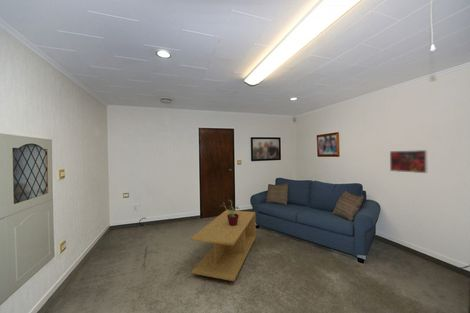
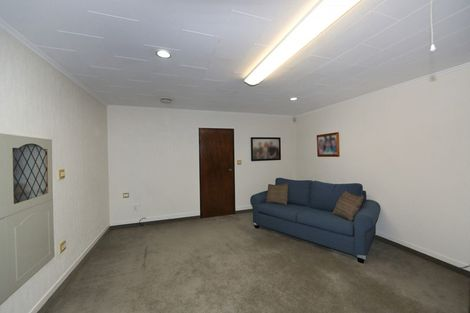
- coffee table [190,209,257,282]
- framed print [389,149,429,174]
- potted plant [218,199,239,226]
